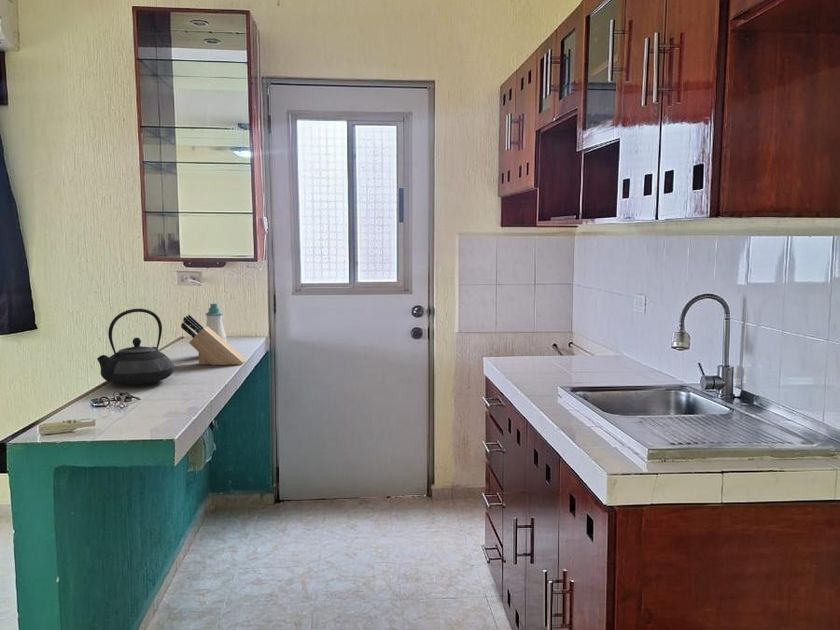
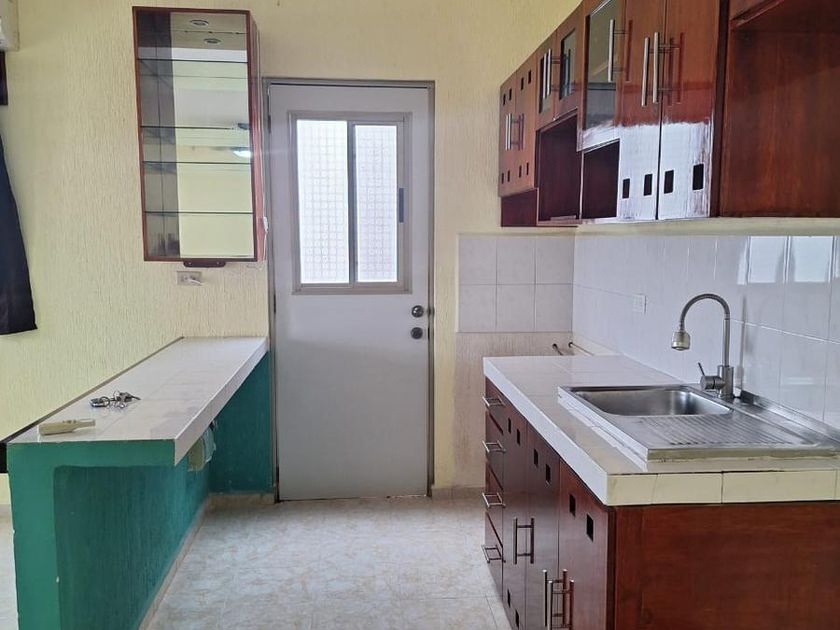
- soap bottle [205,302,227,343]
- knife block [180,314,246,366]
- teapot [96,308,175,386]
